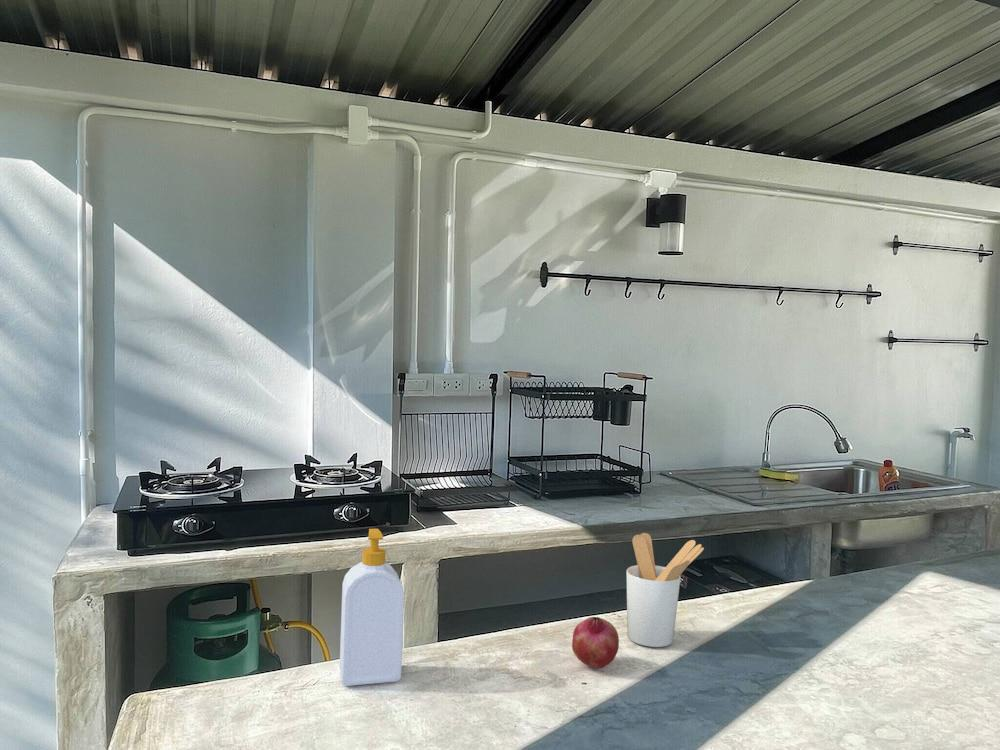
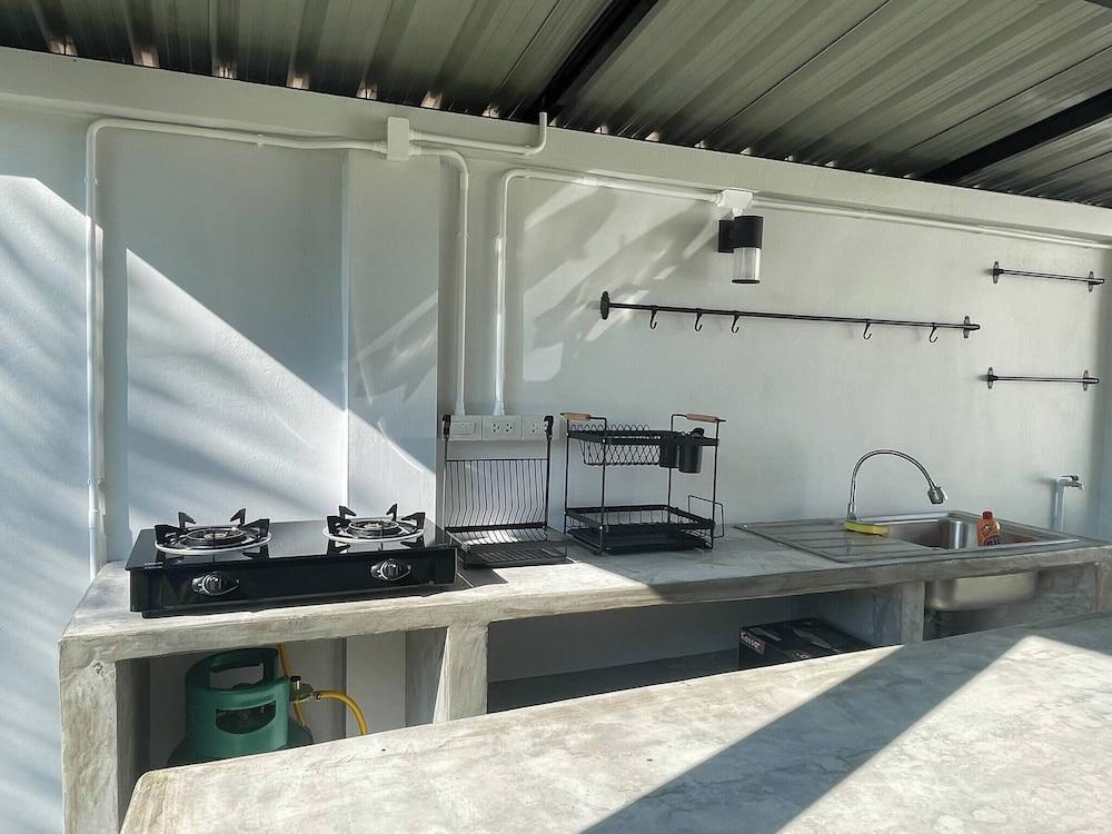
- soap bottle [339,528,405,687]
- fruit [571,616,620,669]
- utensil holder [625,532,705,648]
